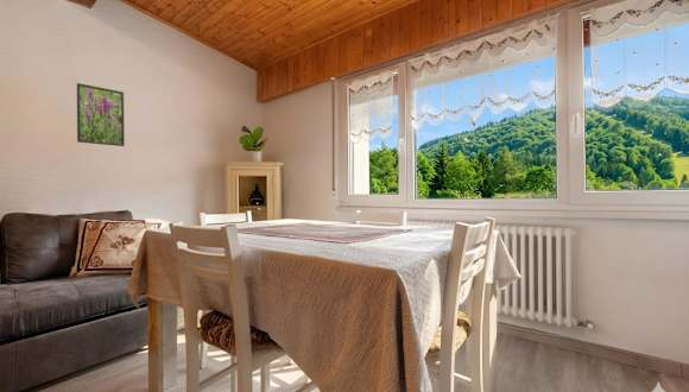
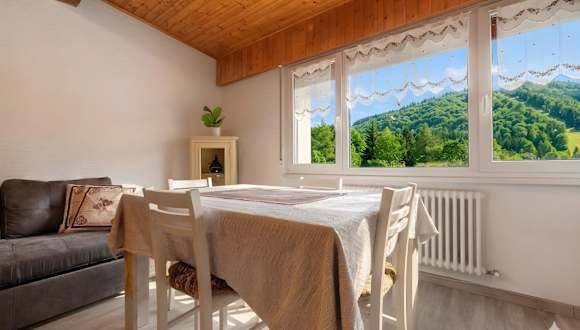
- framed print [76,82,126,147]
